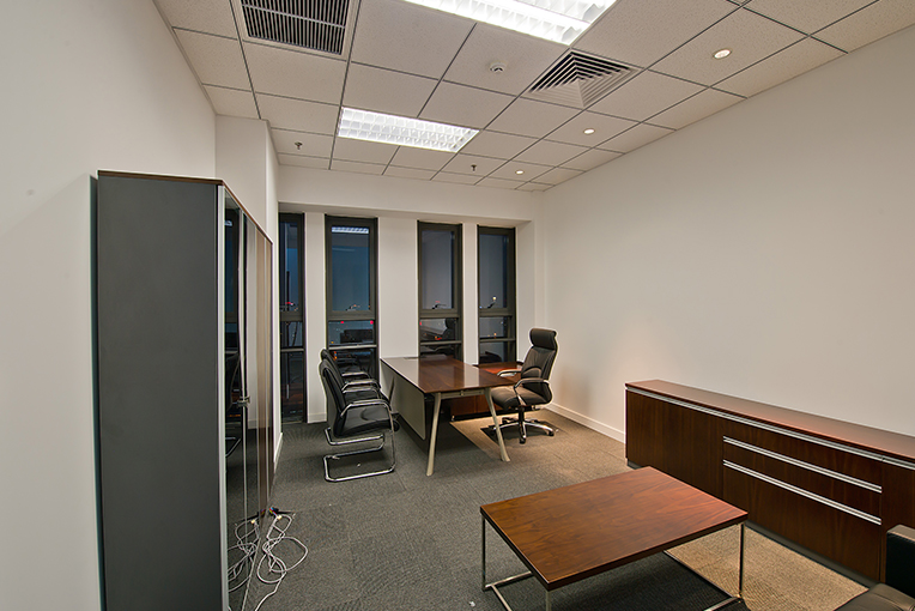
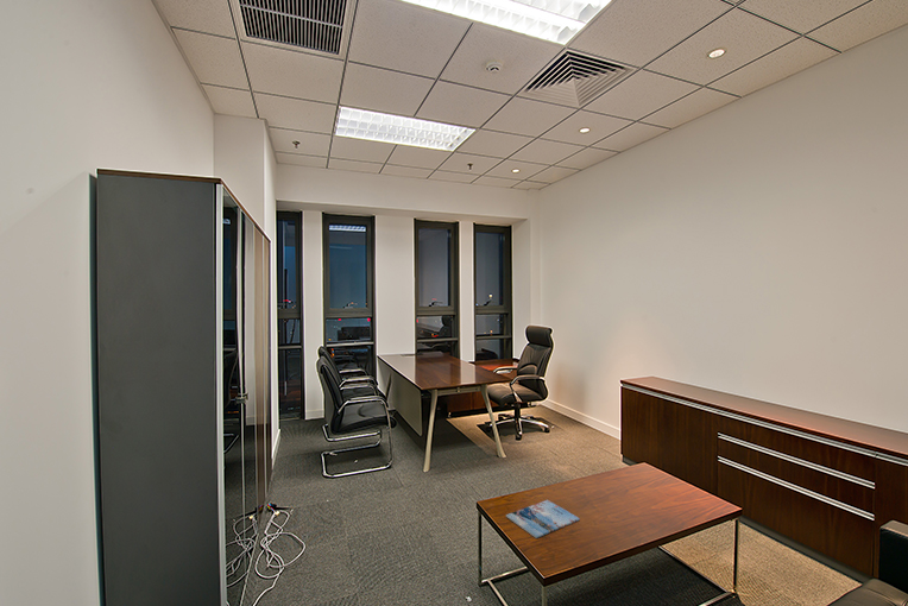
+ magazine [505,499,581,539]
